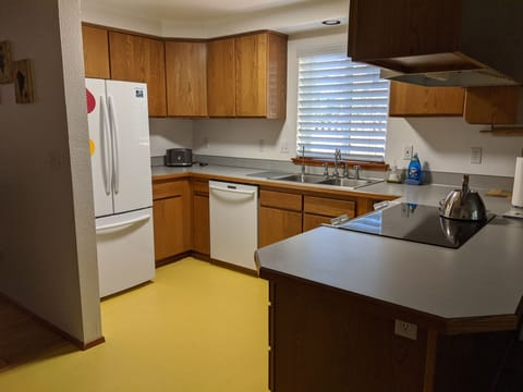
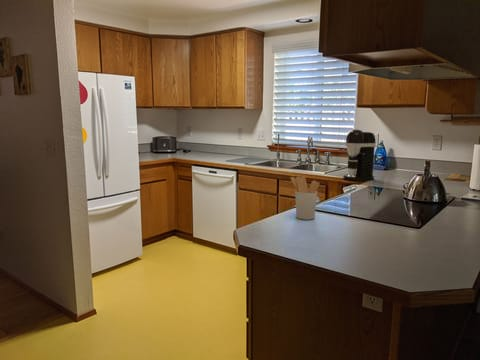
+ coffee maker [342,129,377,182]
+ utensil holder [290,176,320,221]
